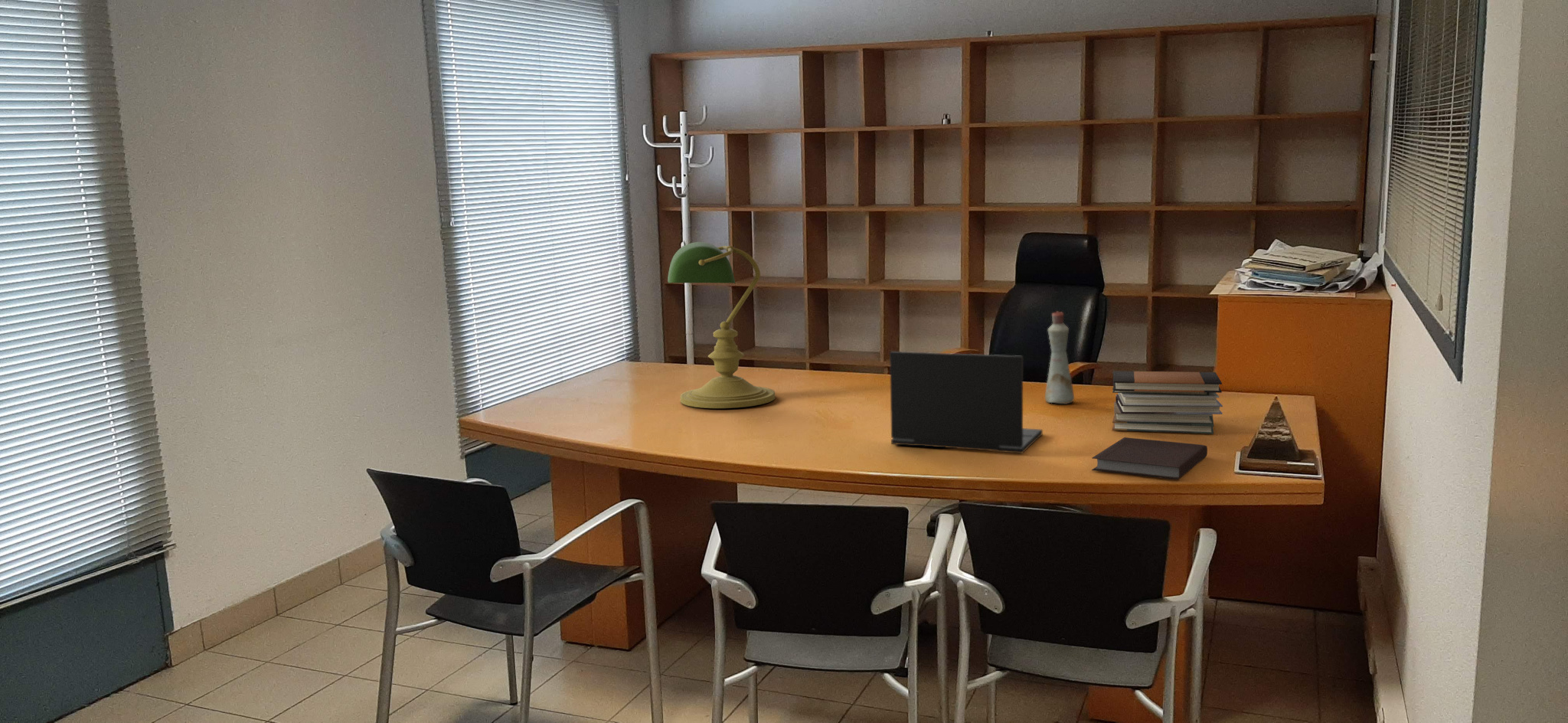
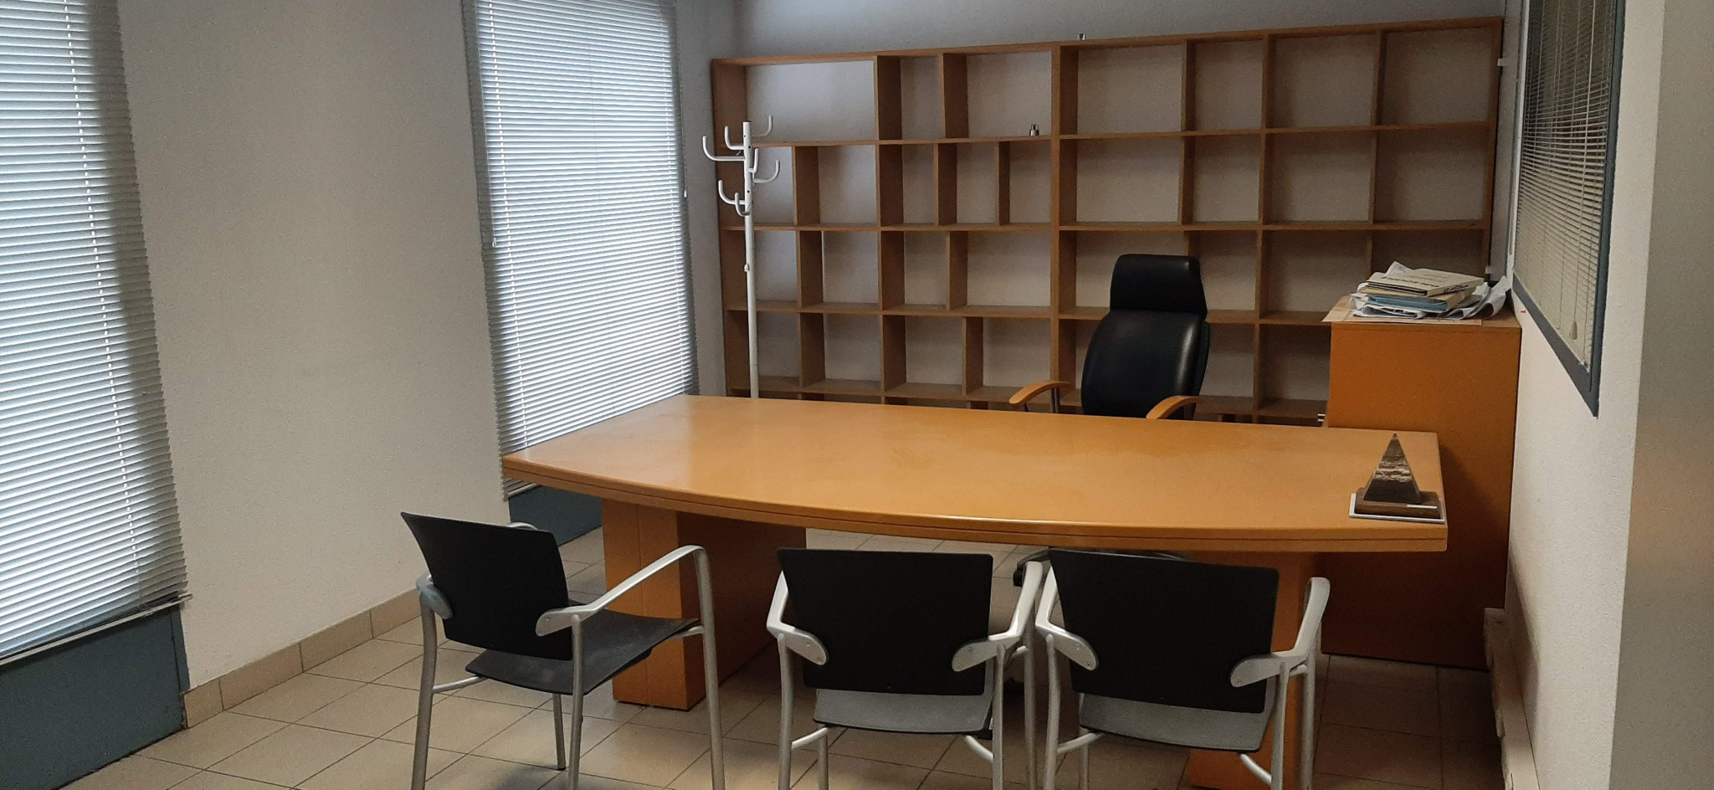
- laptop [889,351,1044,454]
- notebook [1091,437,1208,480]
- book stack [1112,370,1223,435]
- bottle [1044,310,1075,405]
- desk lamp [667,241,776,409]
